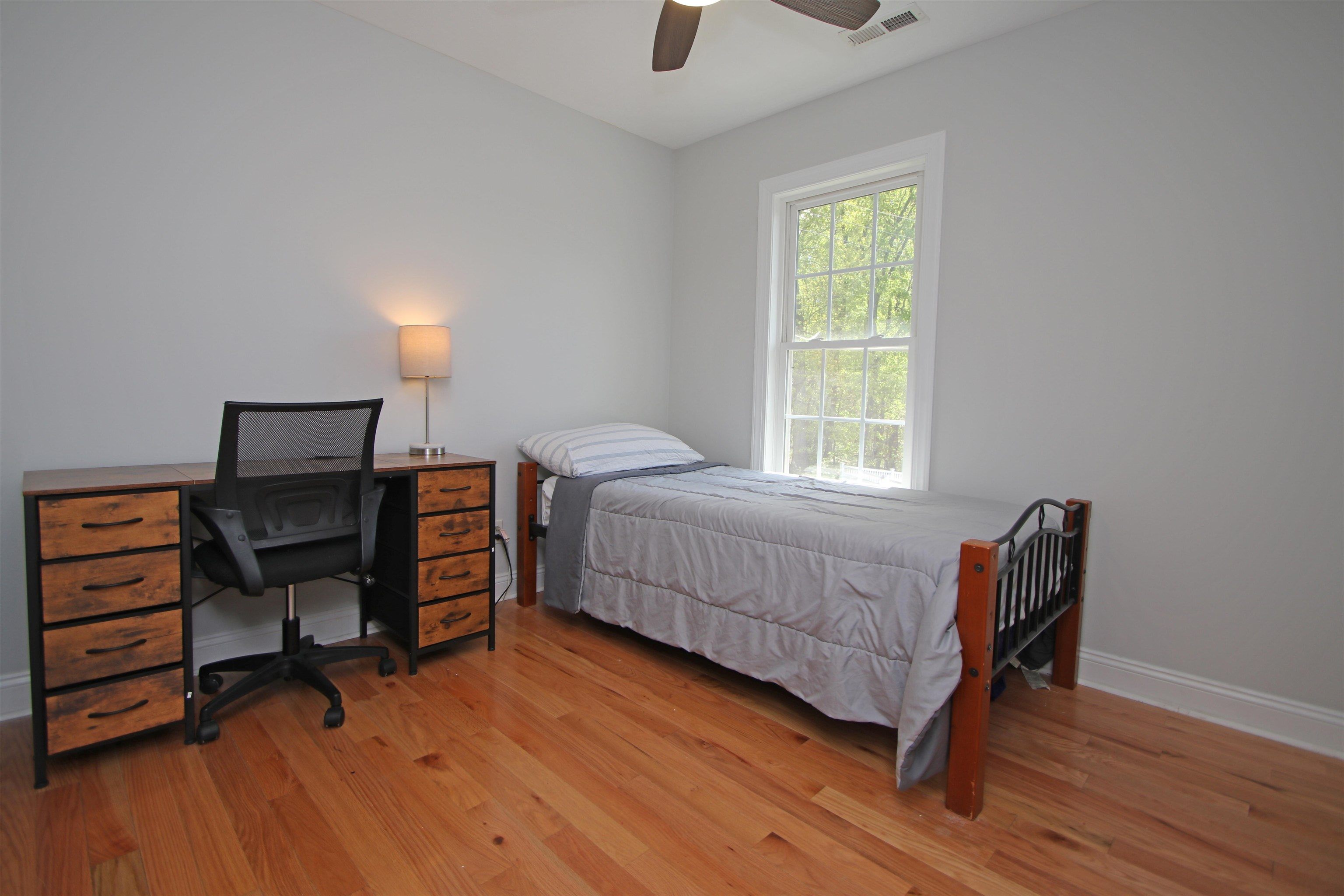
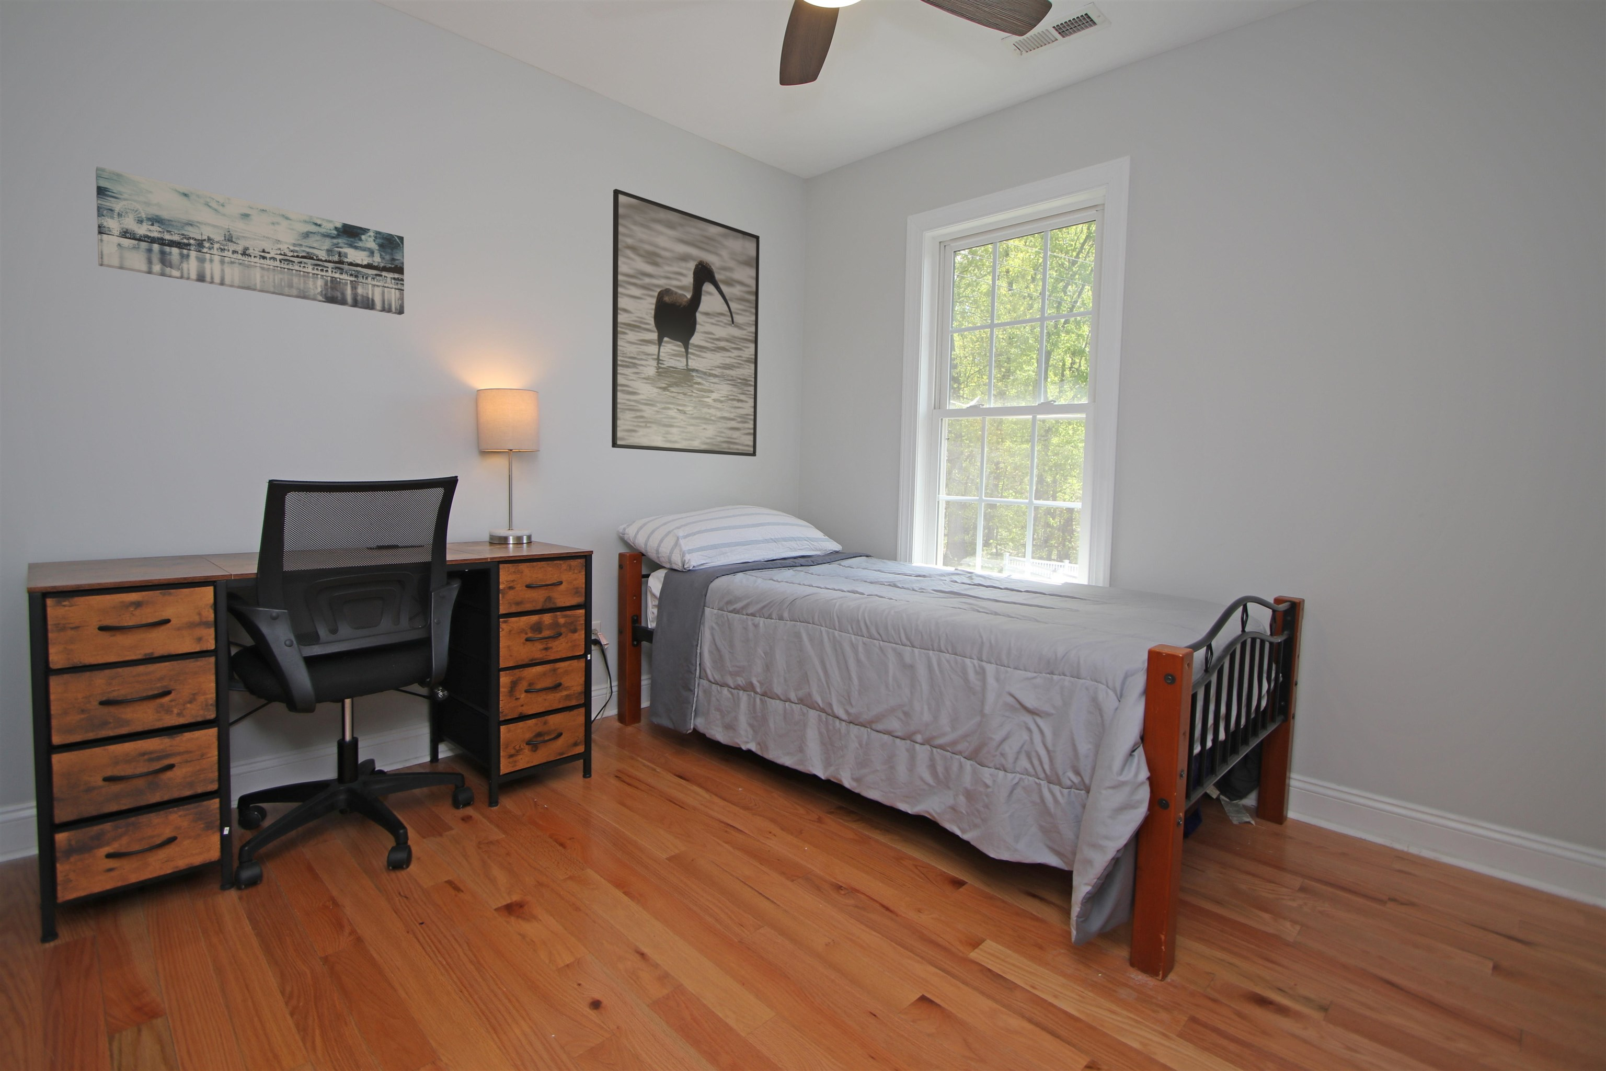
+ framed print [611,189,760,457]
+ wall art [96,166,405,316]
